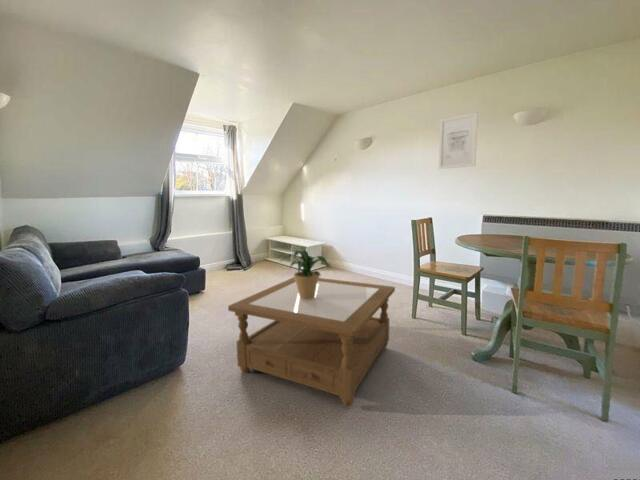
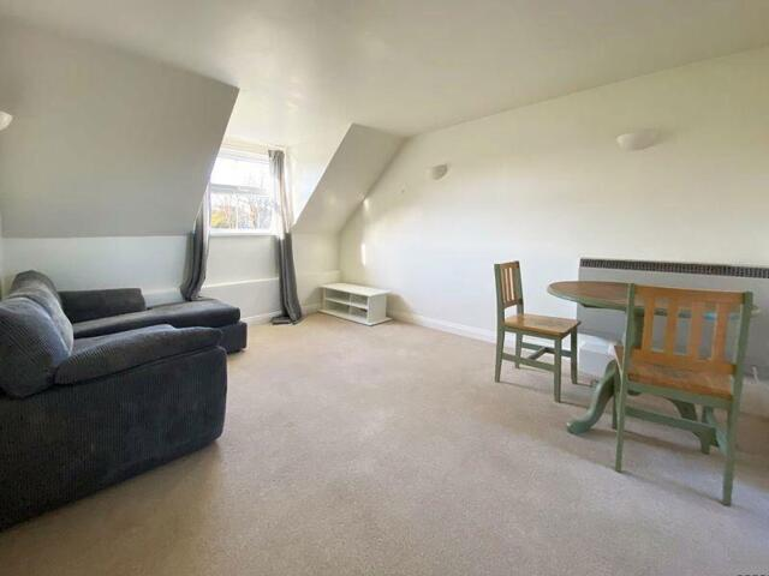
- coffee table [227,276,396,407]
- potted plant [279,249,332,300]
- wall art [438,112,479,170]
